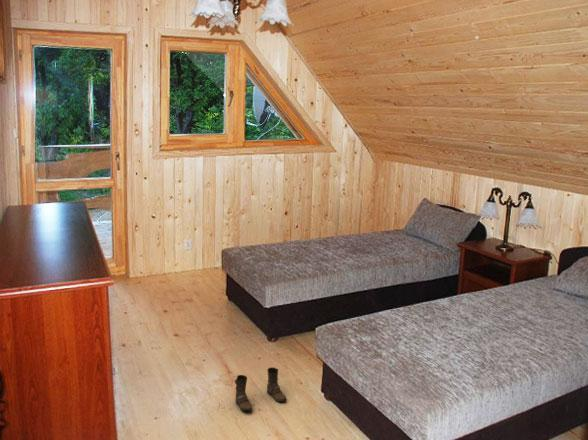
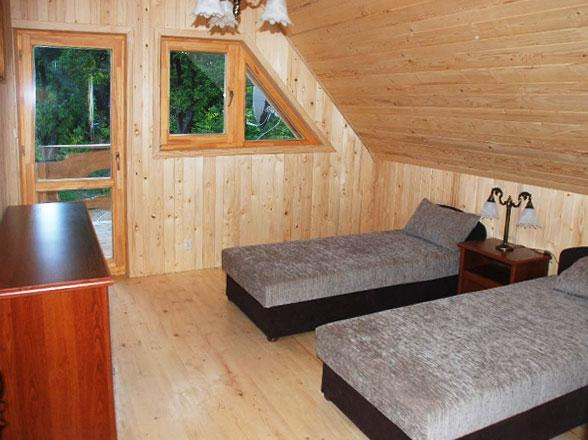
- boots [234,366,287,412]
